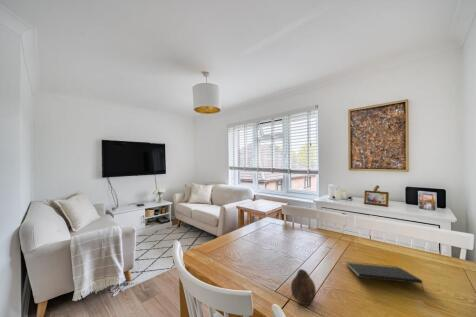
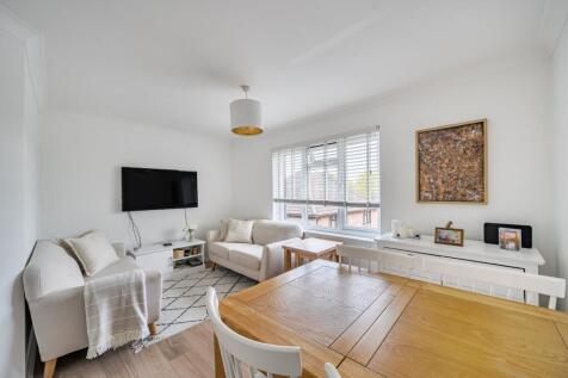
- fruit [290,268,317,306]
- notepad [345,261,425,292]
